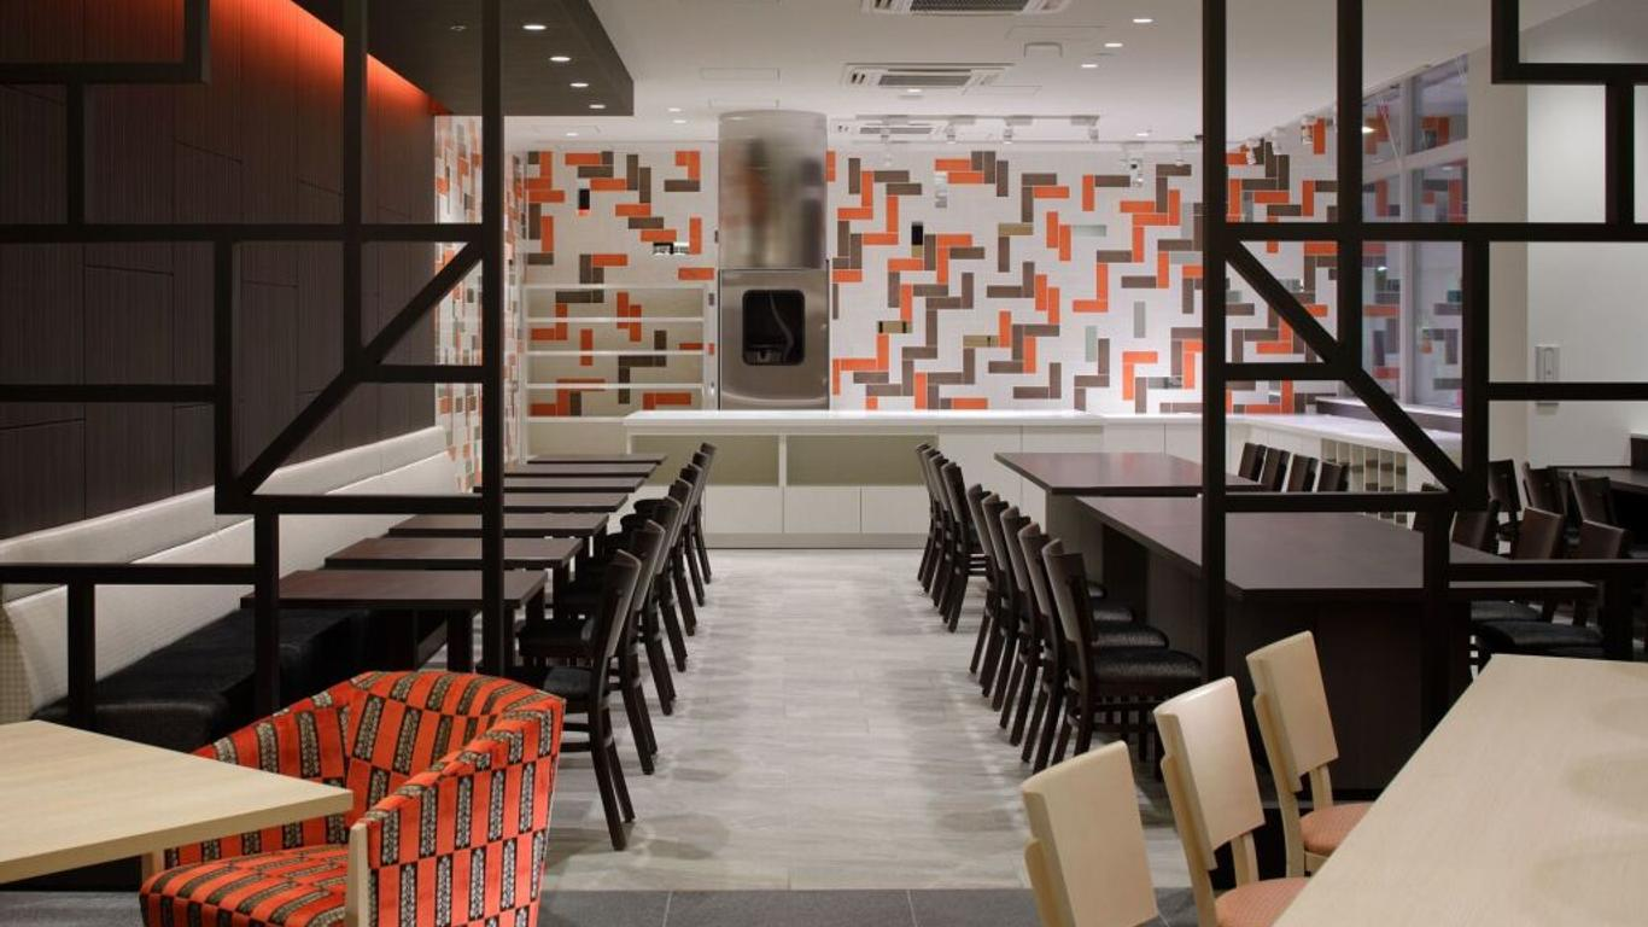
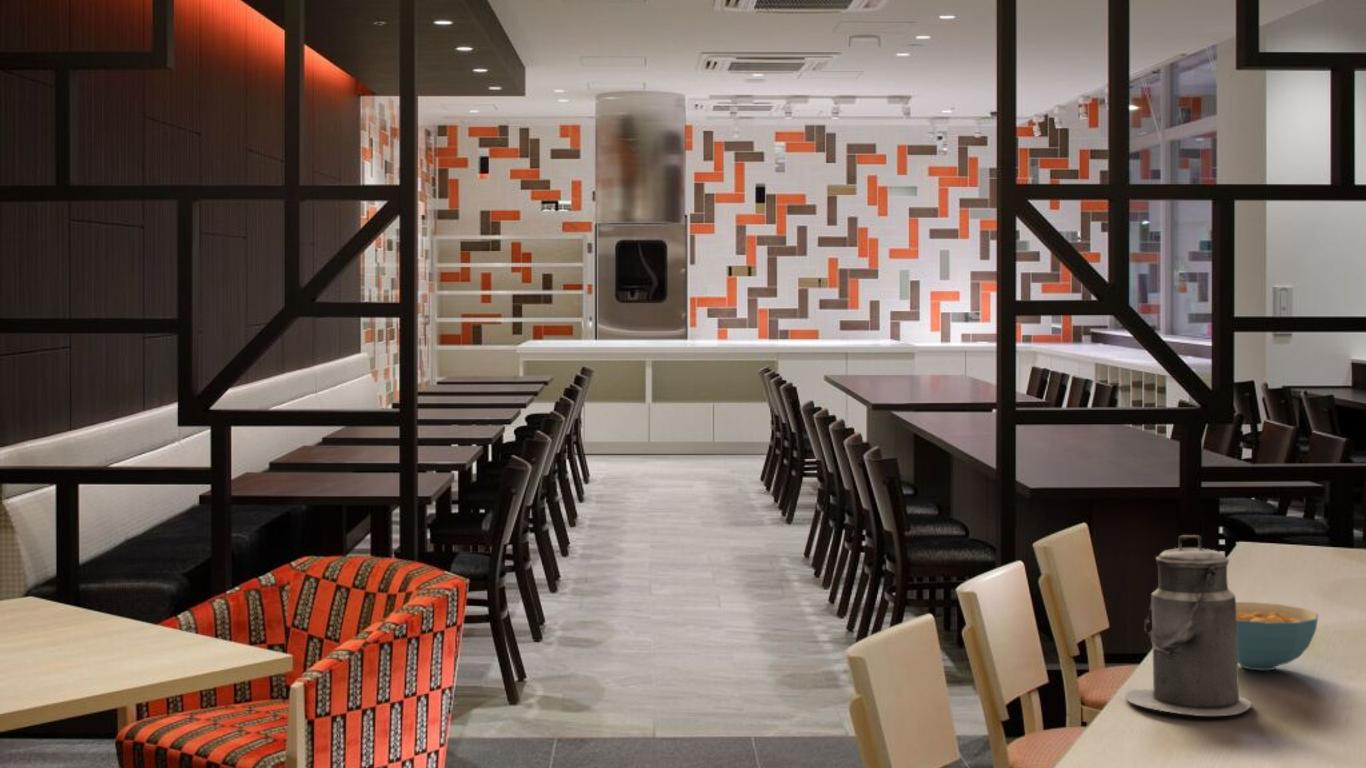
+ cereal bowl [1236,601,1320,671]
+ canister [1124,534,1252,719]
